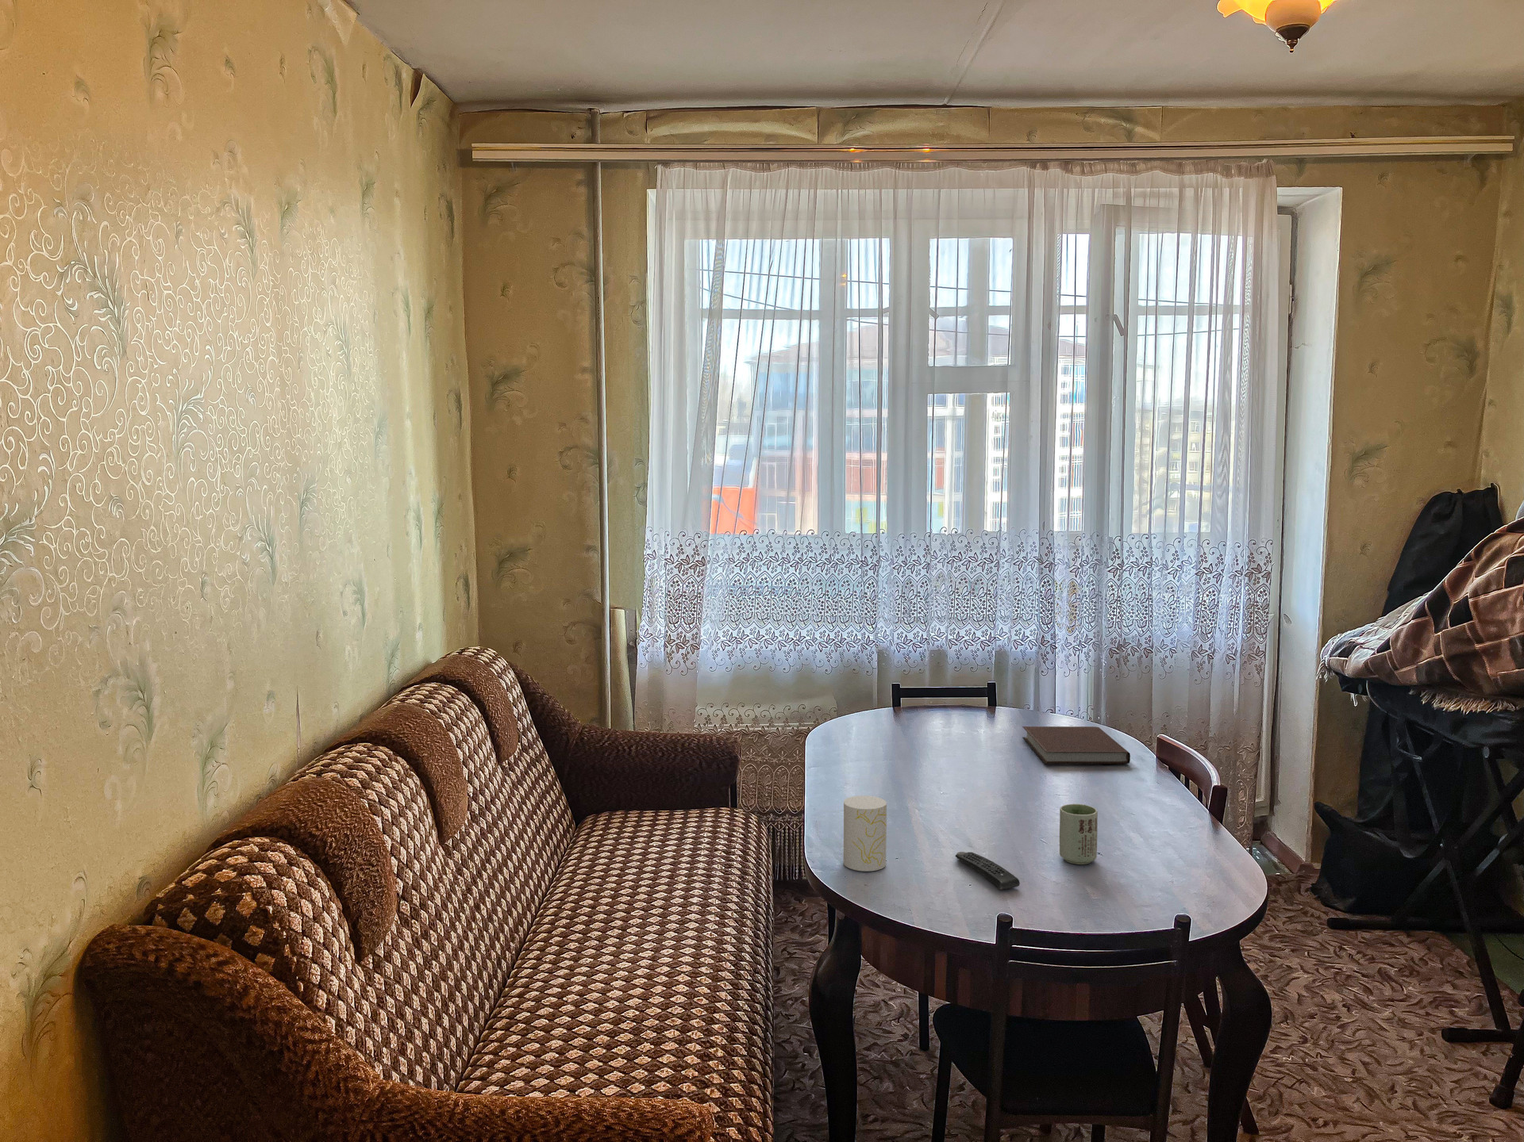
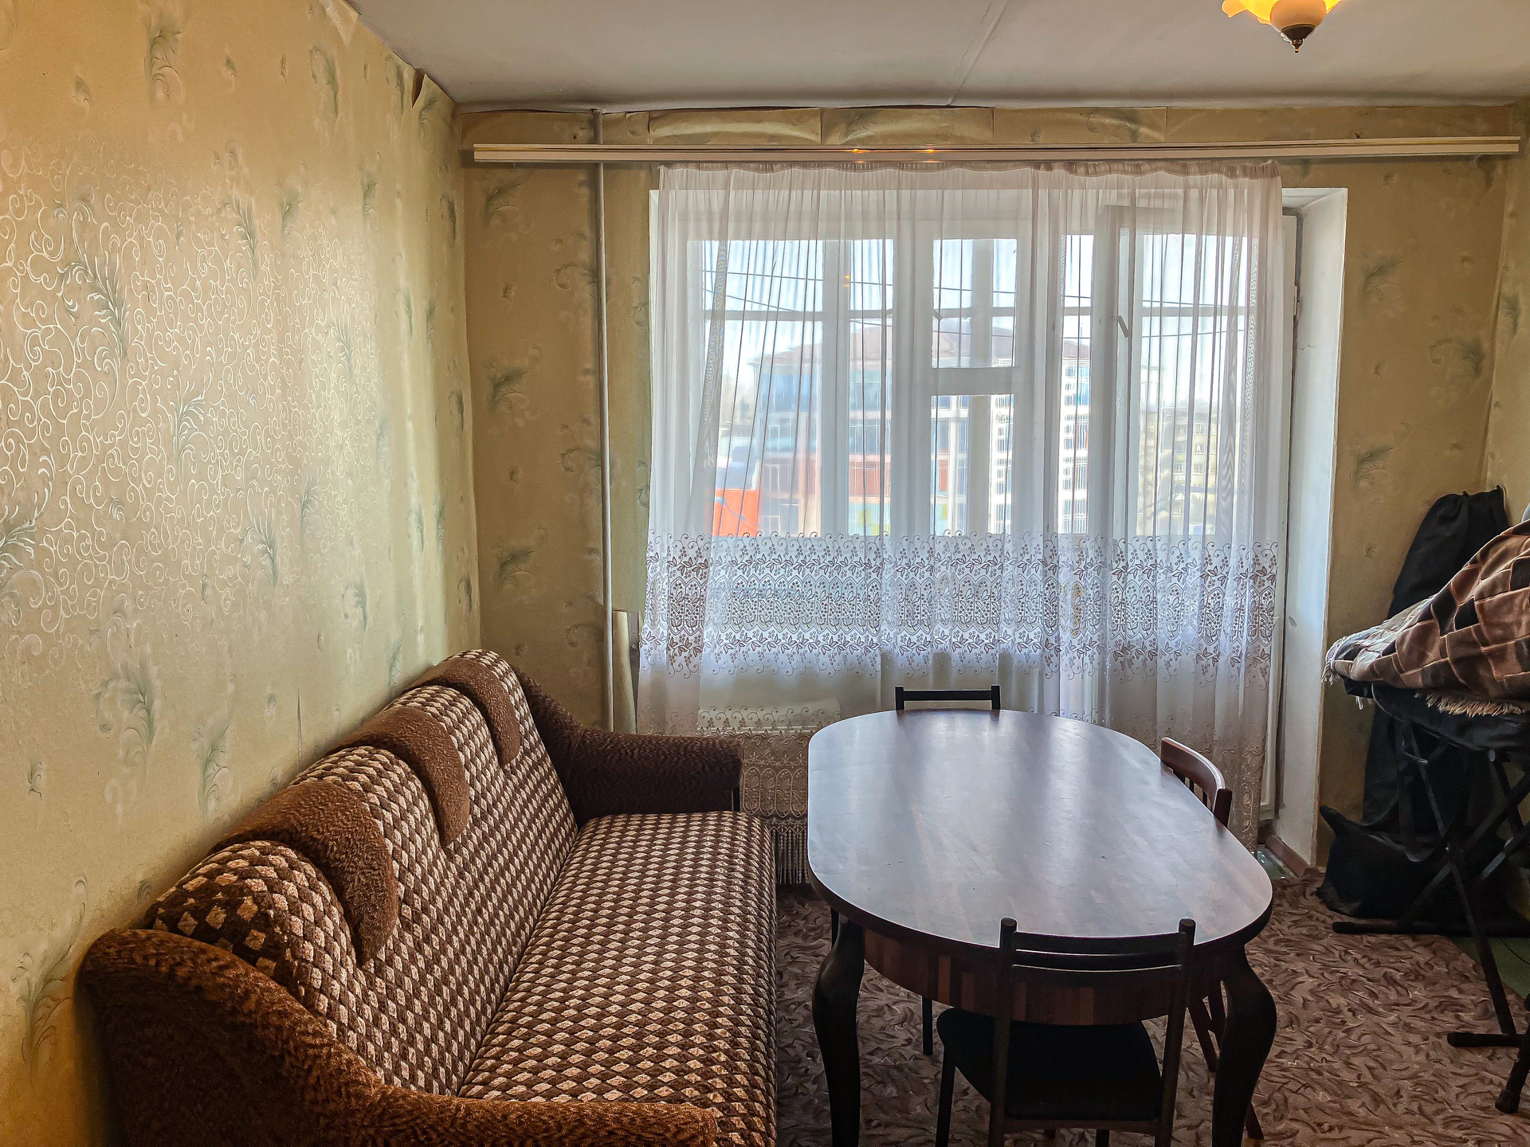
- cup [1058,804,1098,865]
- remote control [955,851,1021,890]
- notebook [1021,726,1132,764]
- cup [842,794,888,872]
